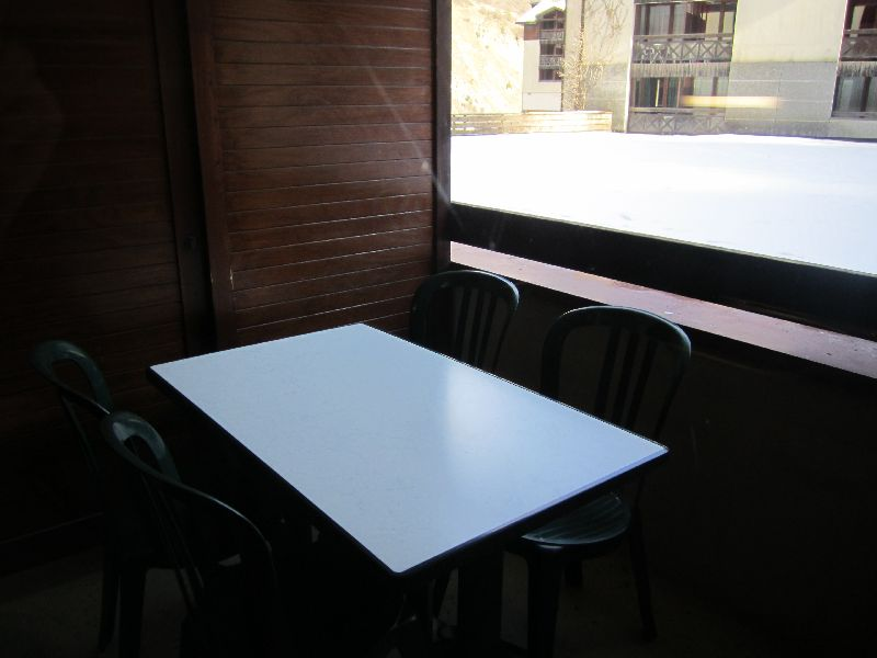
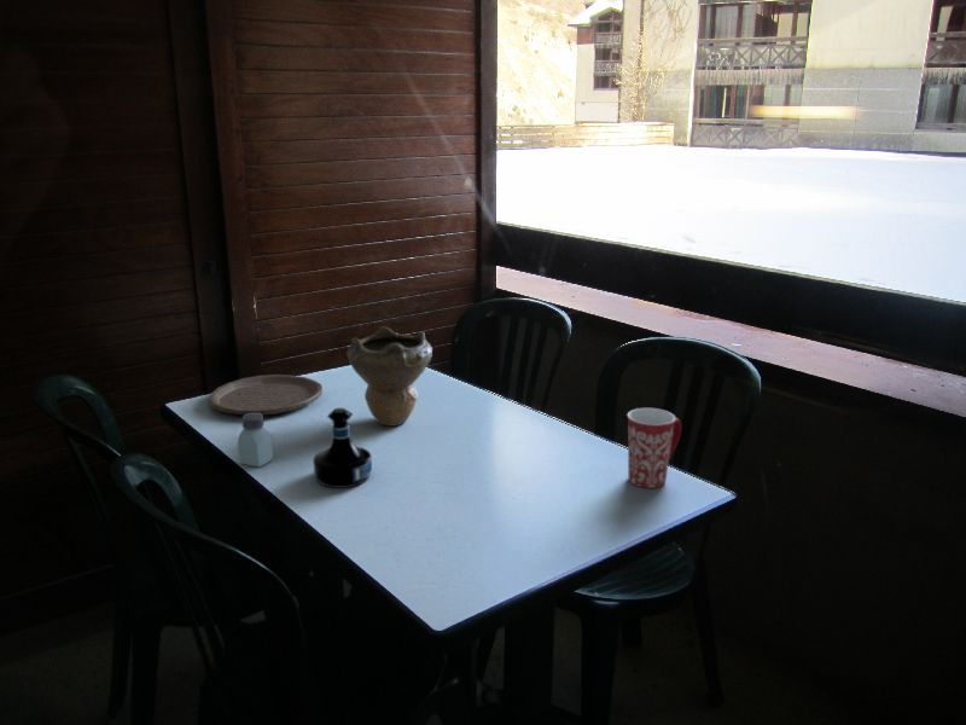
+ plate [208,373,324,416]
+ decorative bowl [345,326,433,427]
+ tequila bottle [312,407,373,489]
+ mug [625,407,683,489]
+ saltshaker [237,413,274,468]
